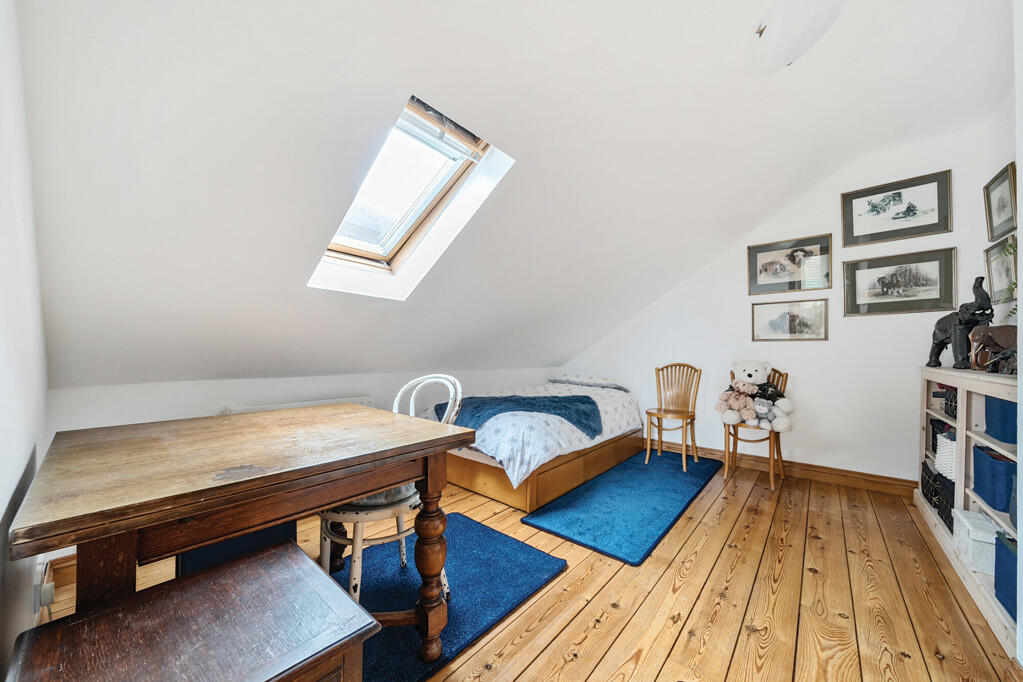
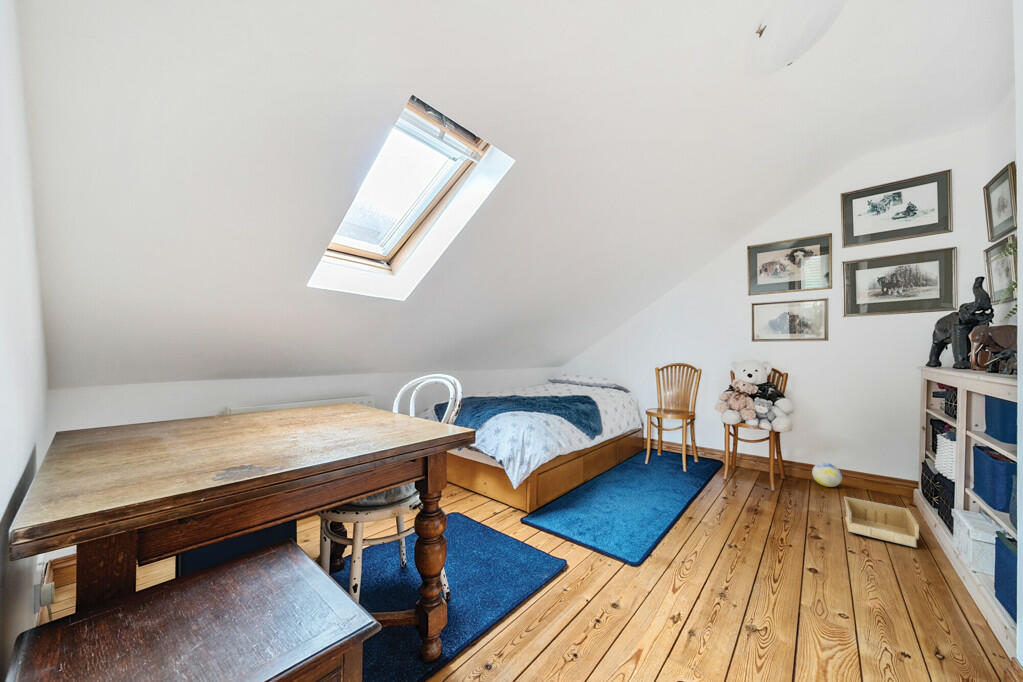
+ ball [811,462,843,488]
+ storage bin [843,496,920,549]
